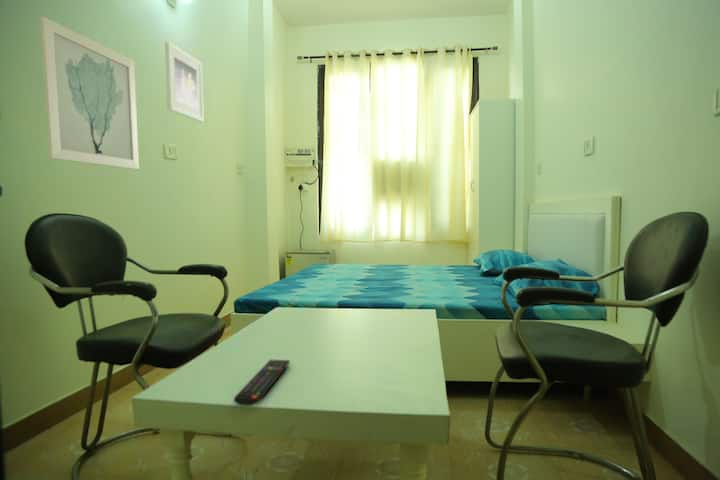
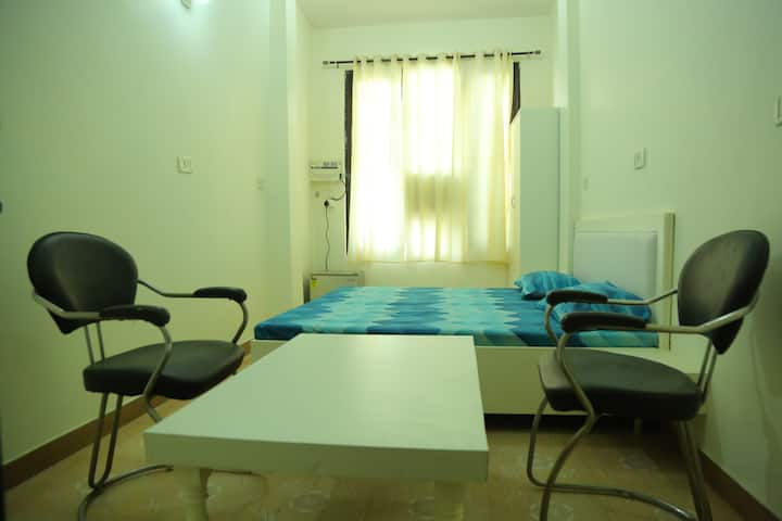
- remote control [233,359,291,407]
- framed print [164,41,205,123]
- wall art [39,15,140,170]
